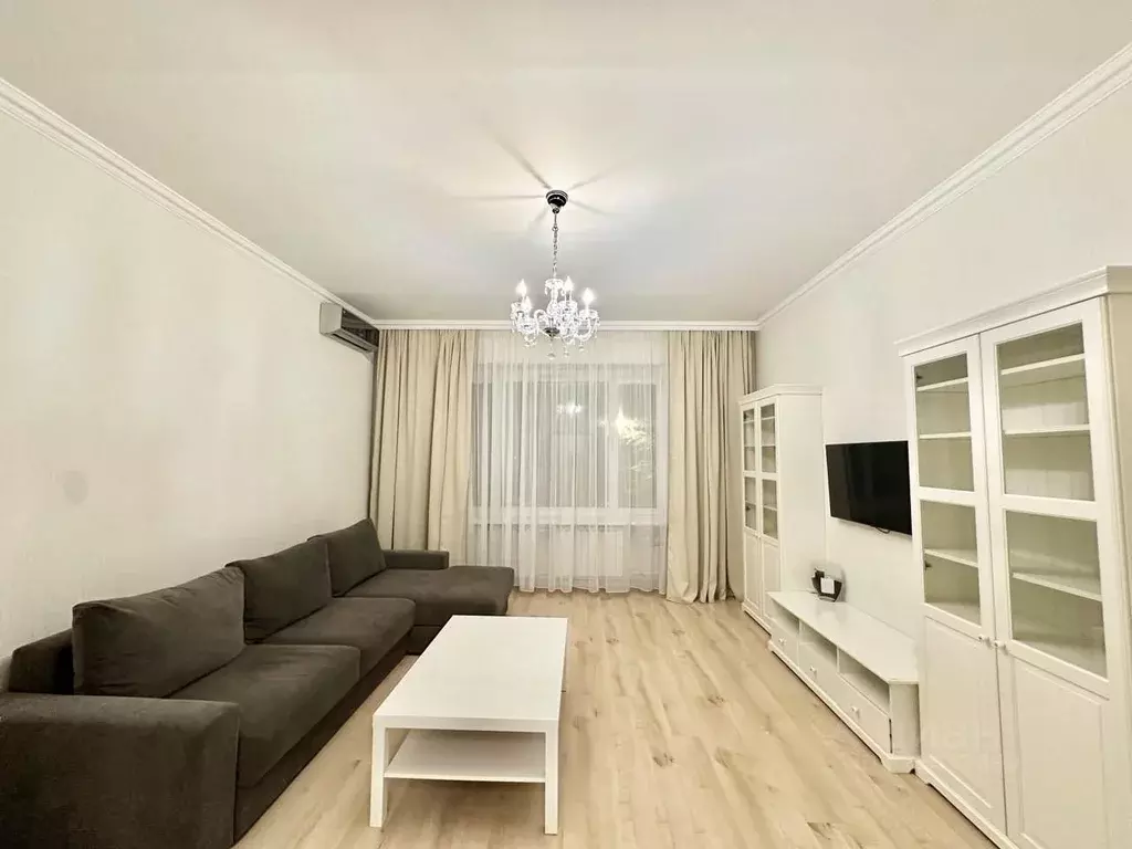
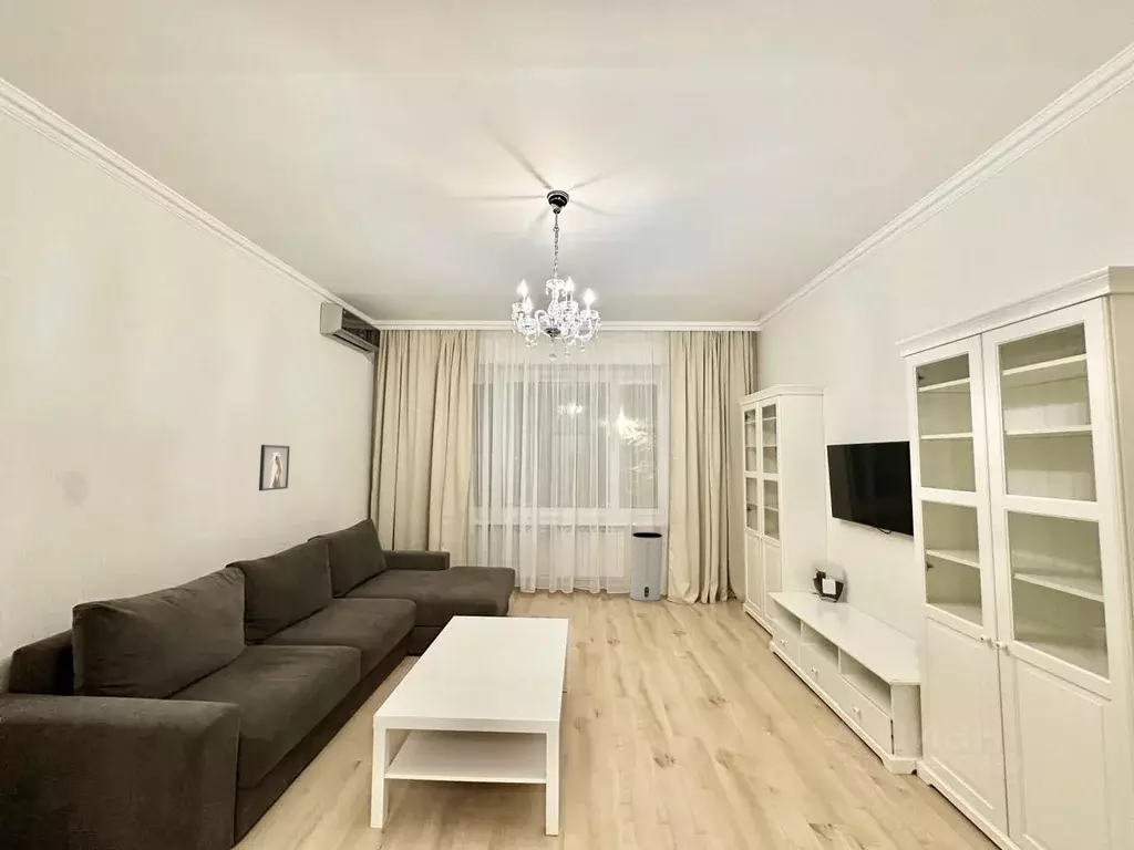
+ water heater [629,531,663,602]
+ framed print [258,444,291,491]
